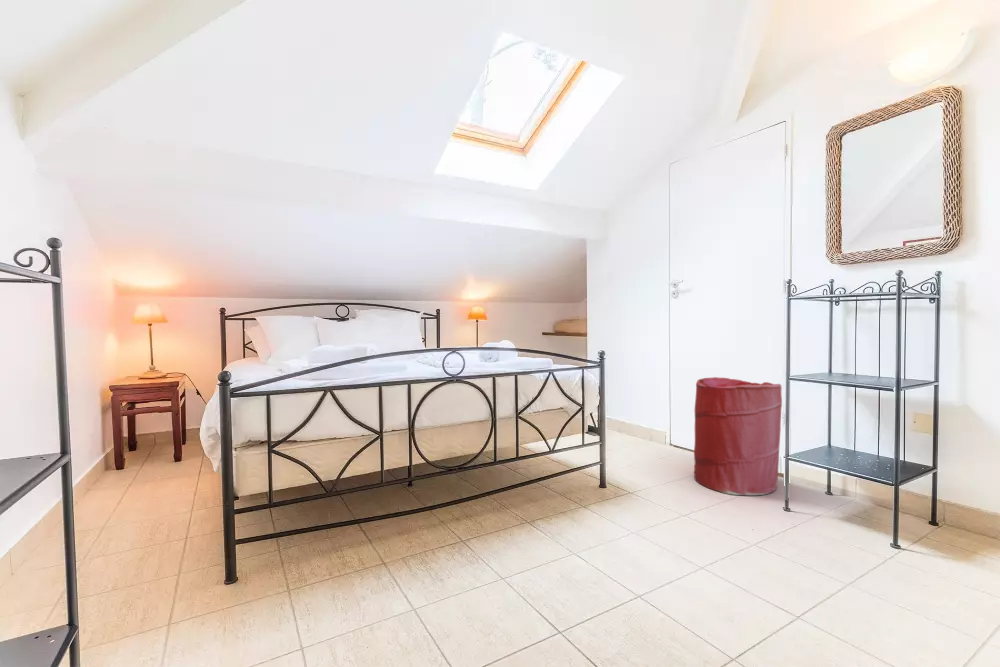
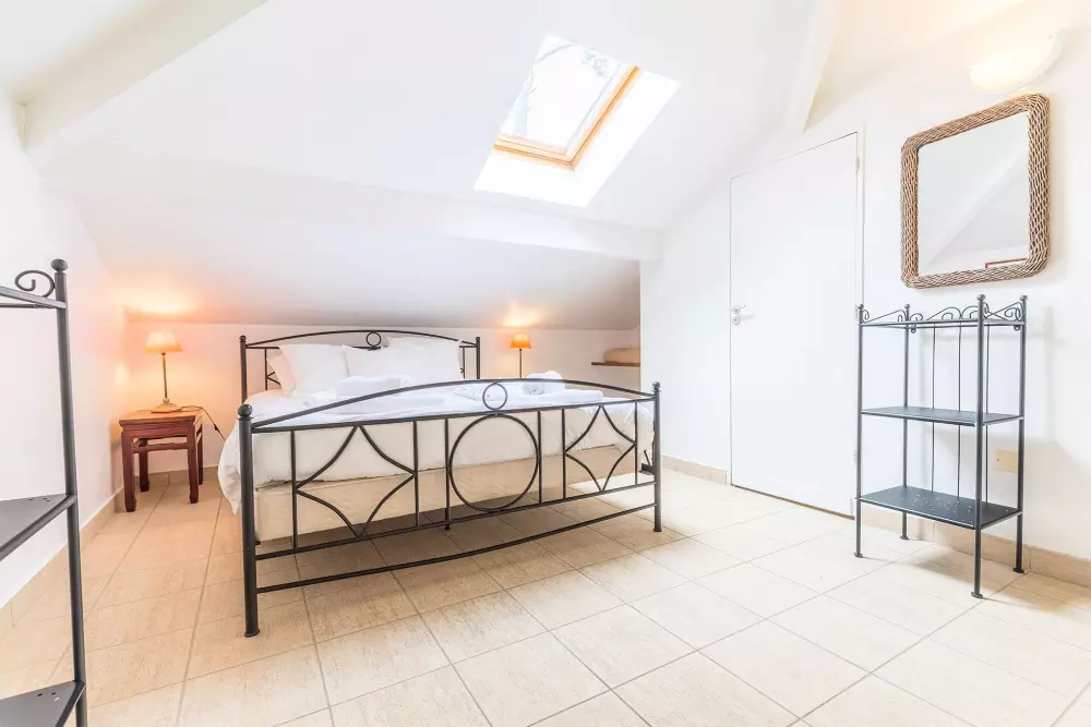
- laundry hamper [693,376,783,496]
